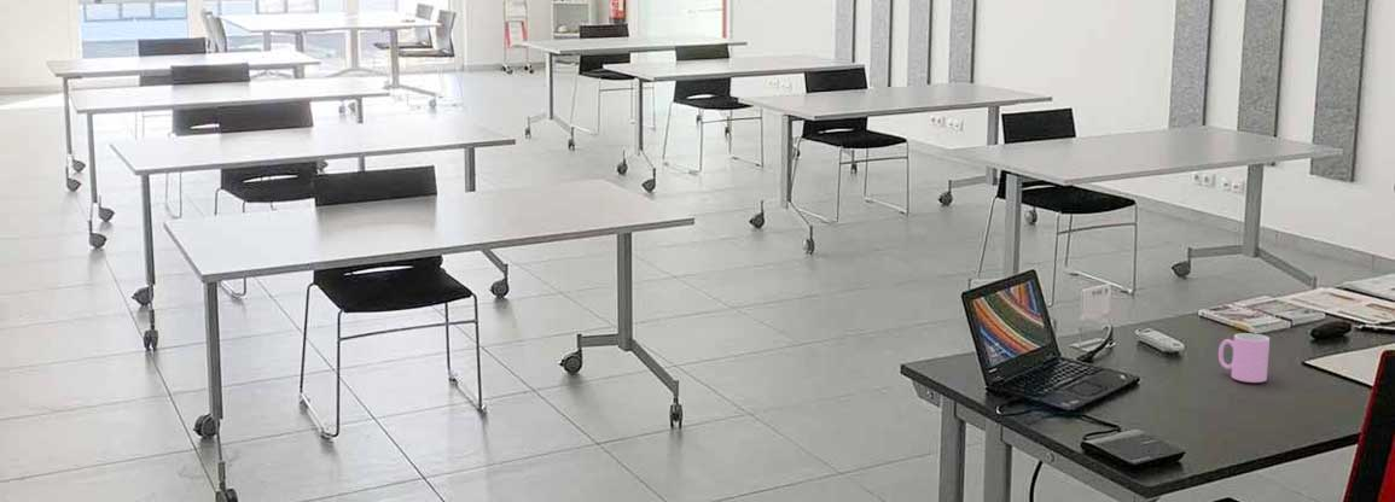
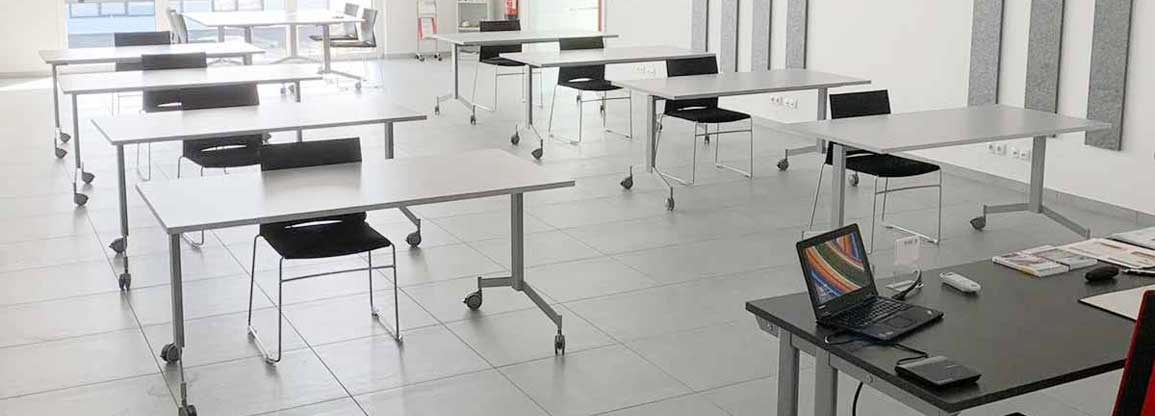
- cup [1217,332,1271,384]
